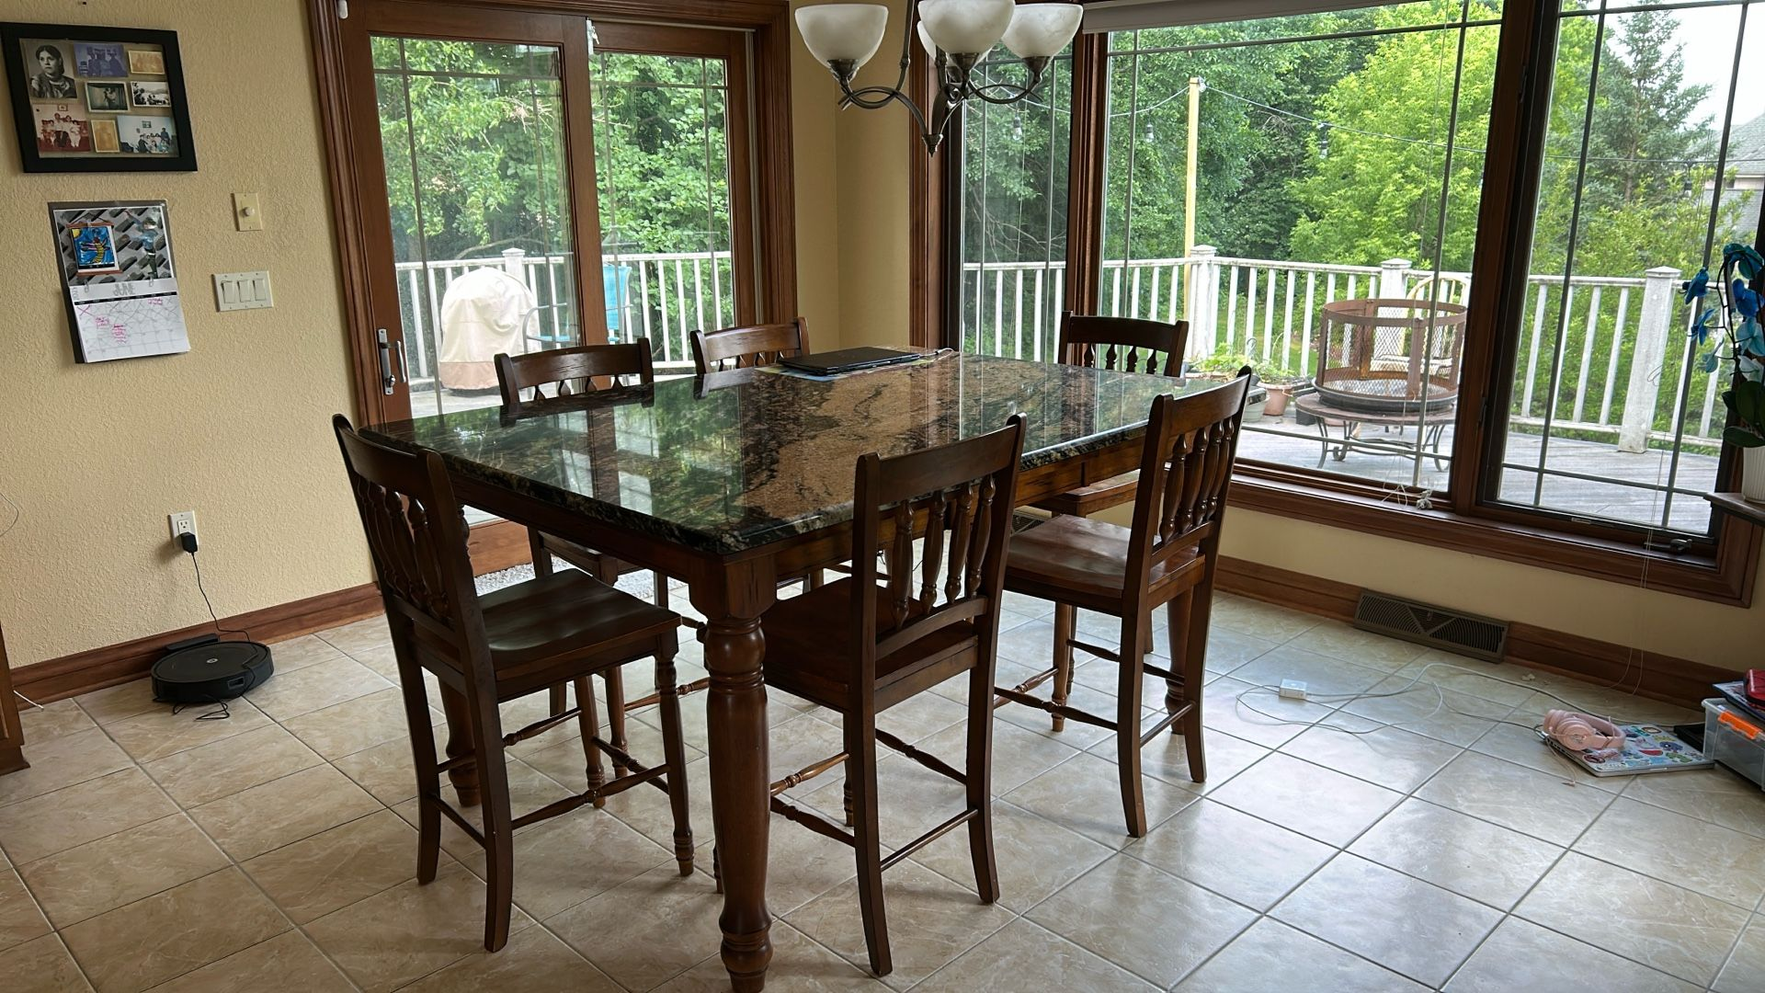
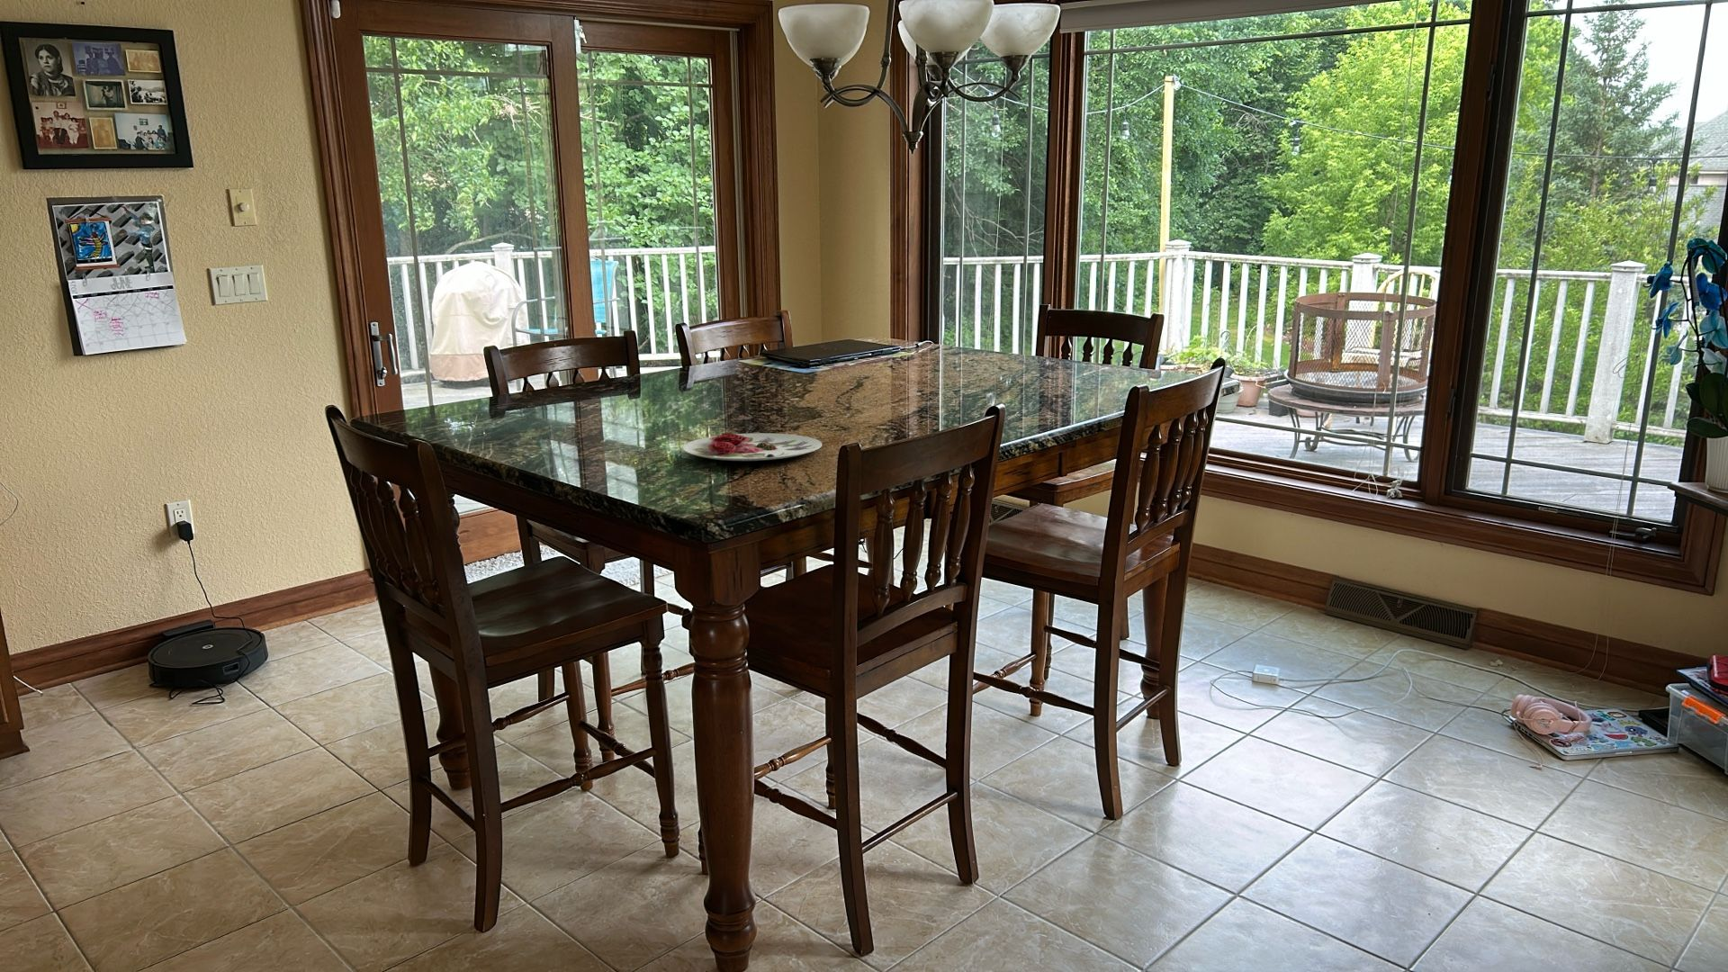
+ plate [682,432,822,462]
